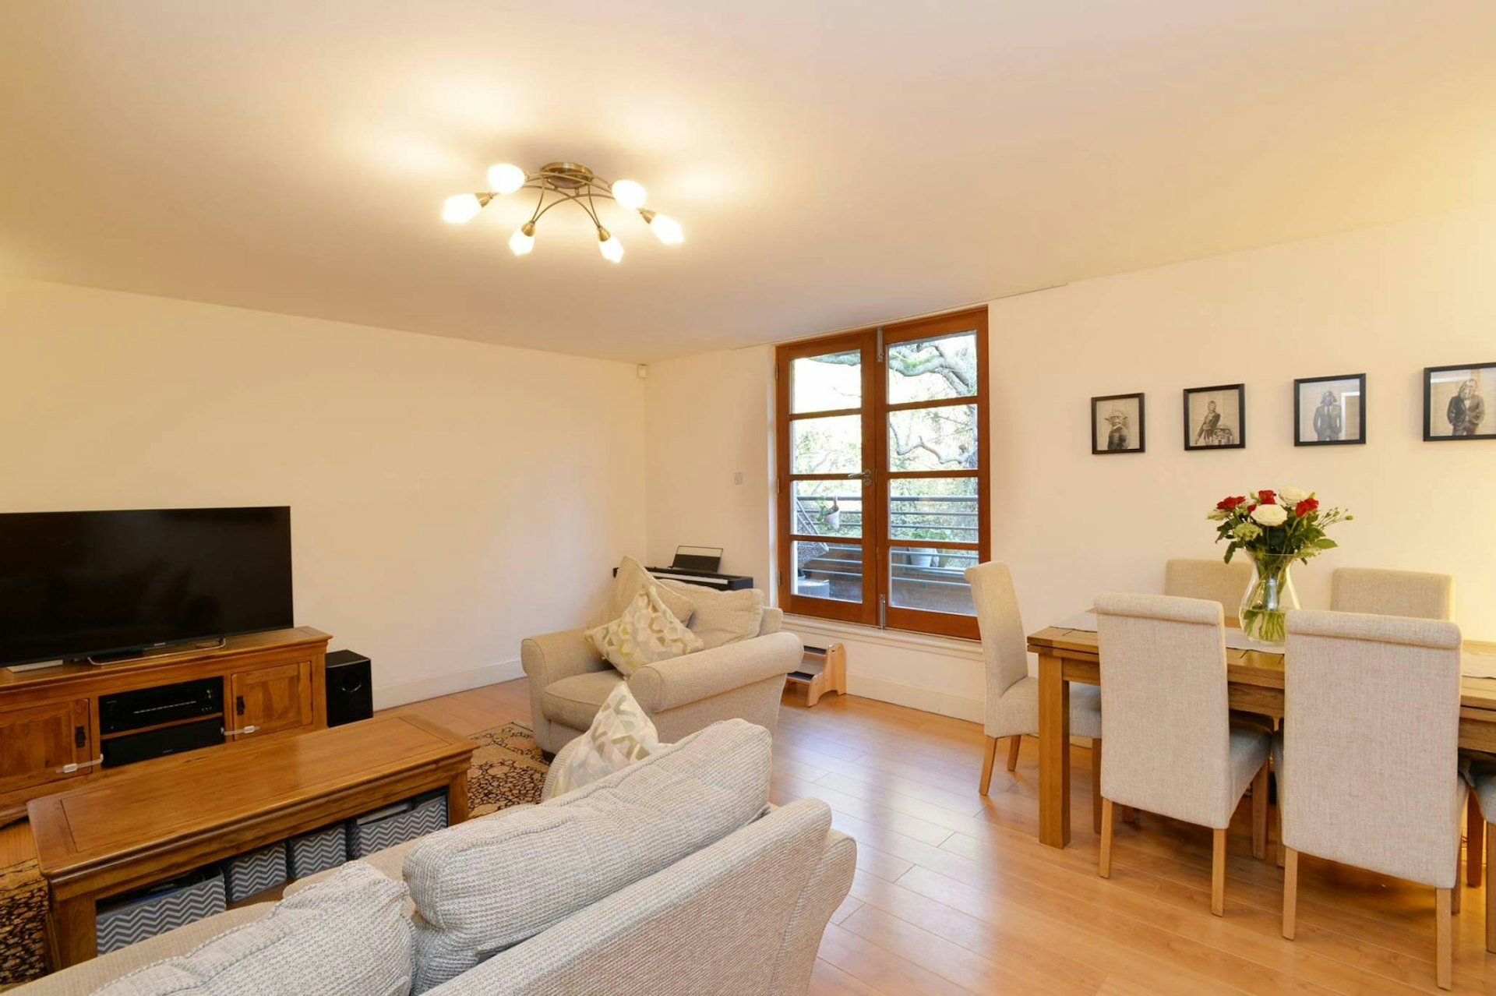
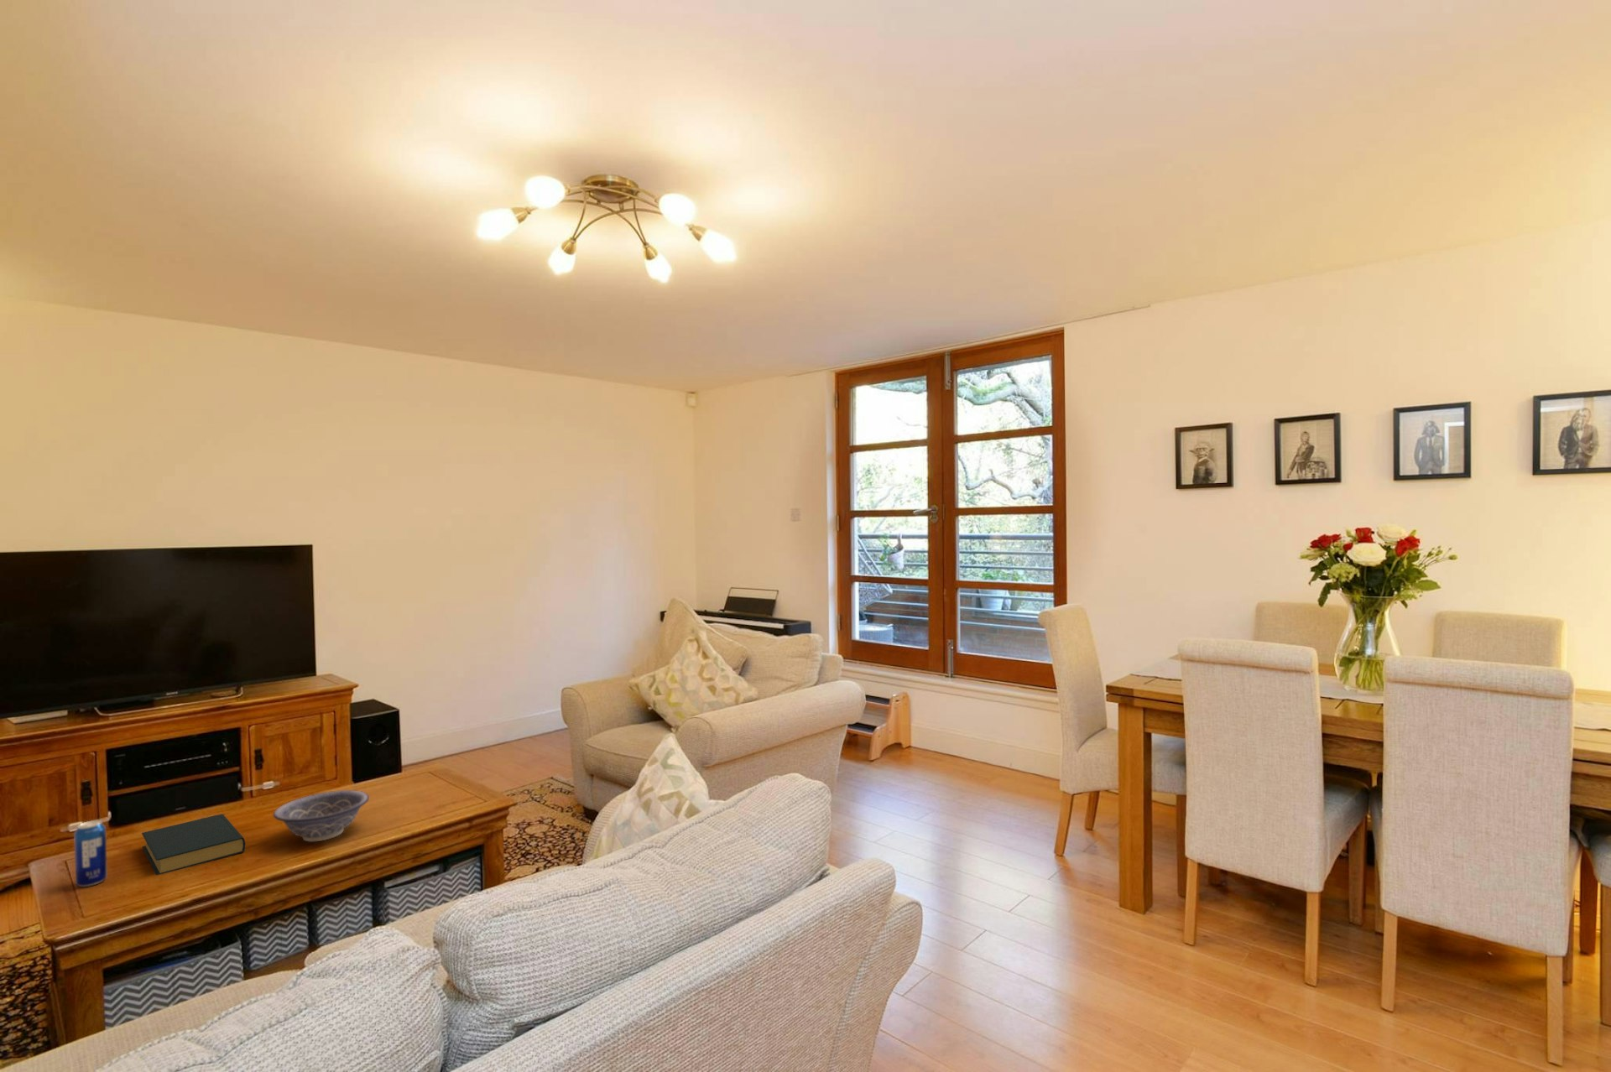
+ hardback book [141,814,245,876]
+ decorative bowl [273,790,370,842]
+ beverage can [73,820,108,888]
